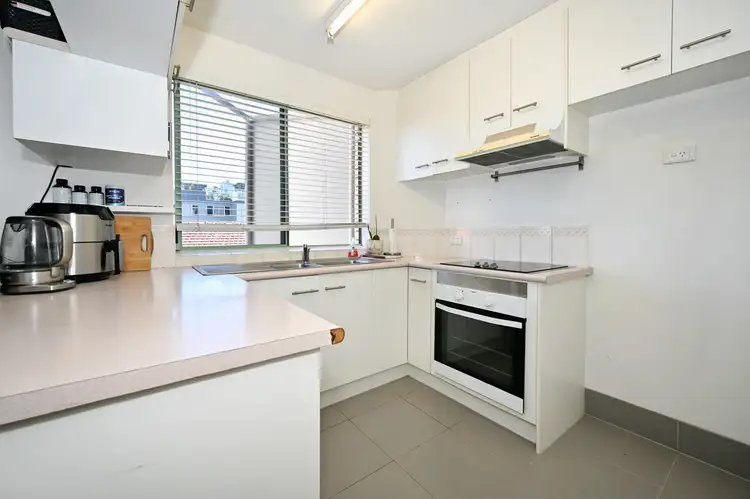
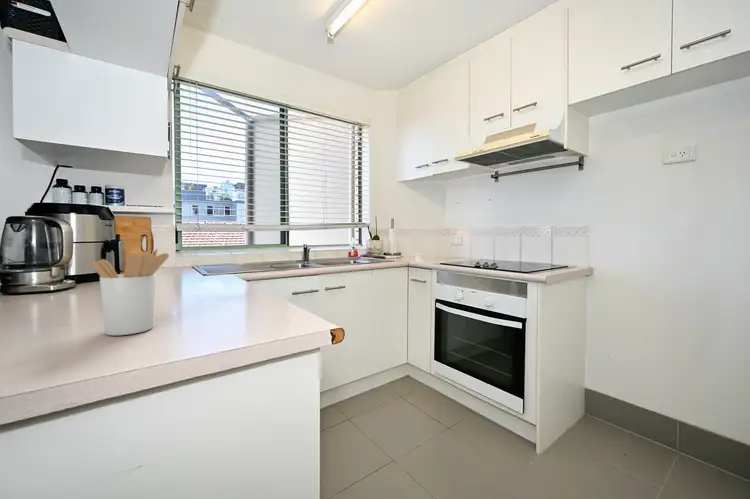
+ utensil holder [90,247,170,336]
